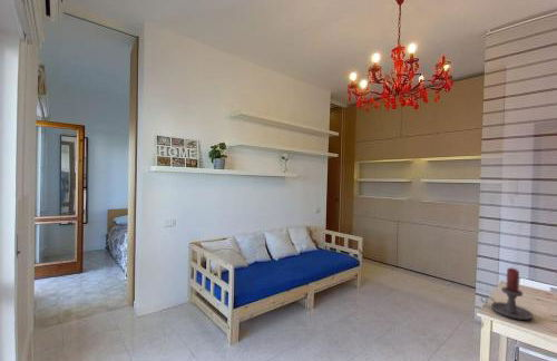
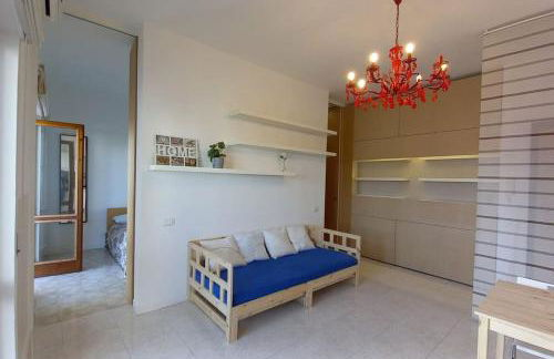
- candle holder [479,266,534,321]
